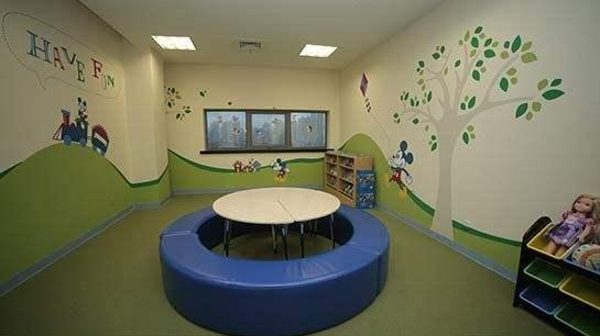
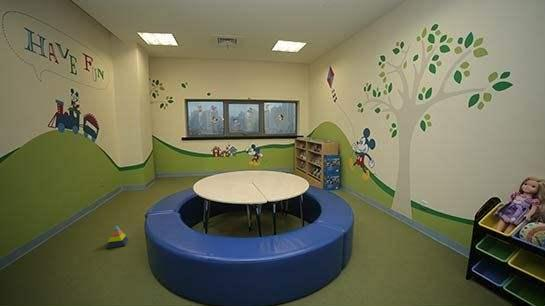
+ stacking toy [105,225,129,249]
